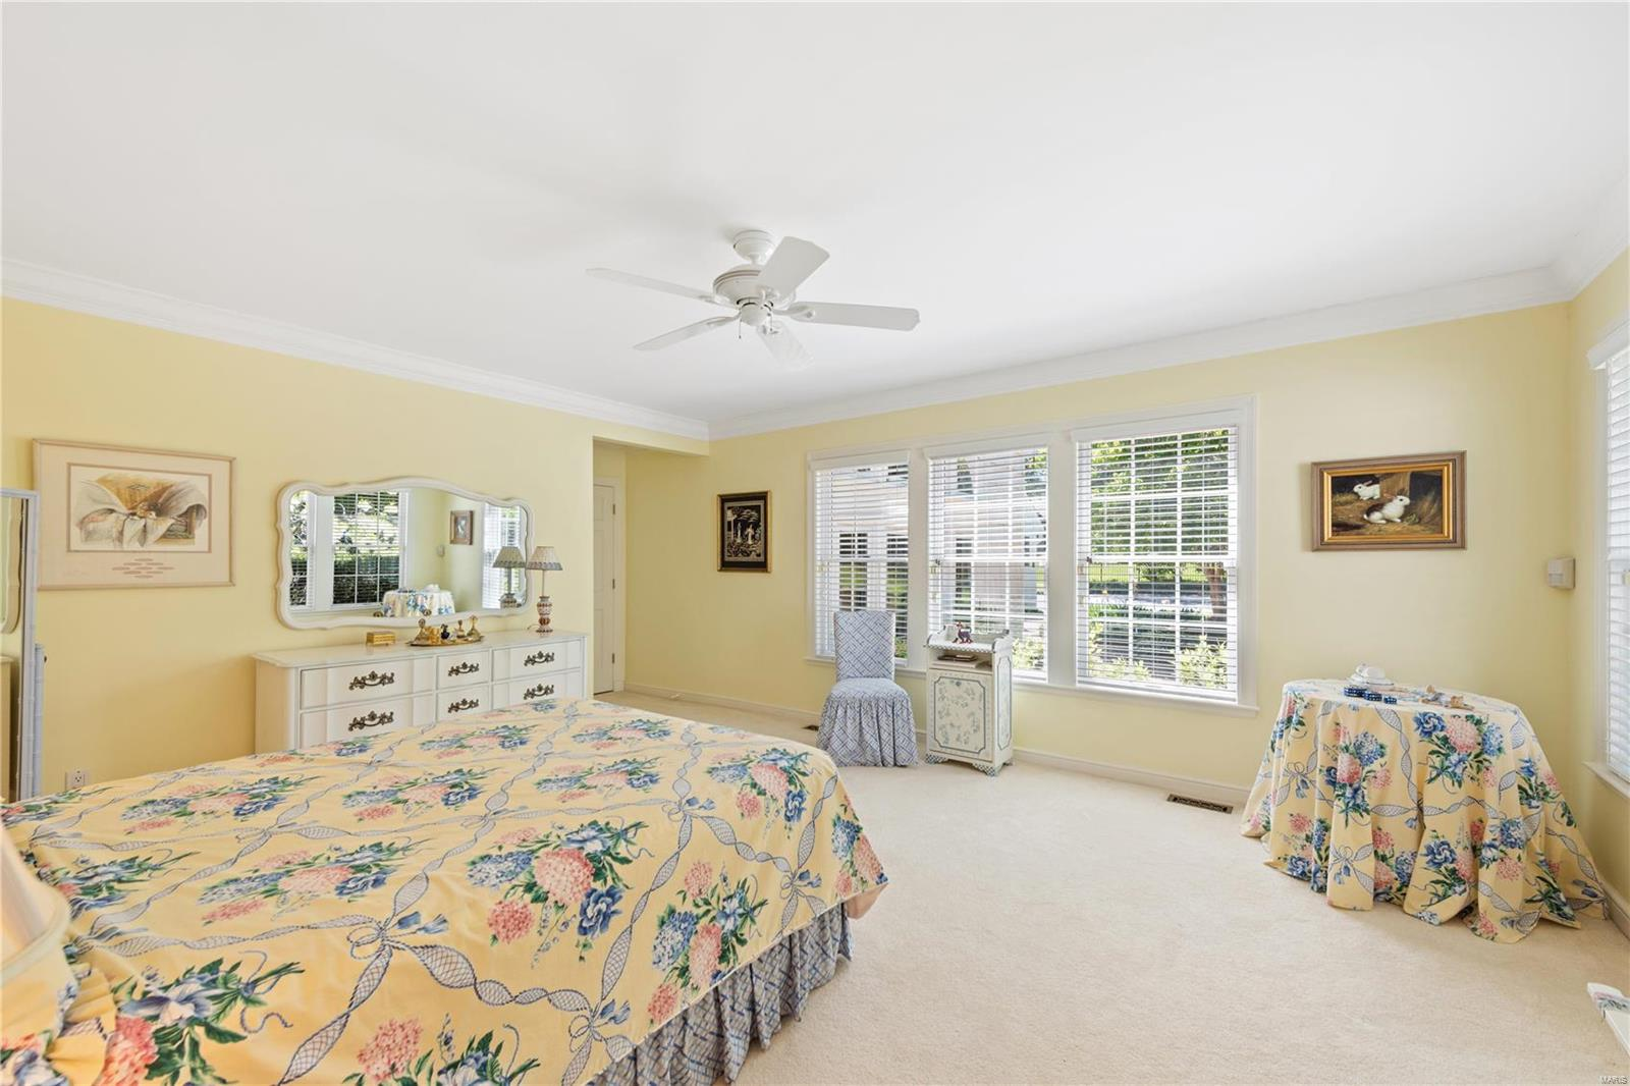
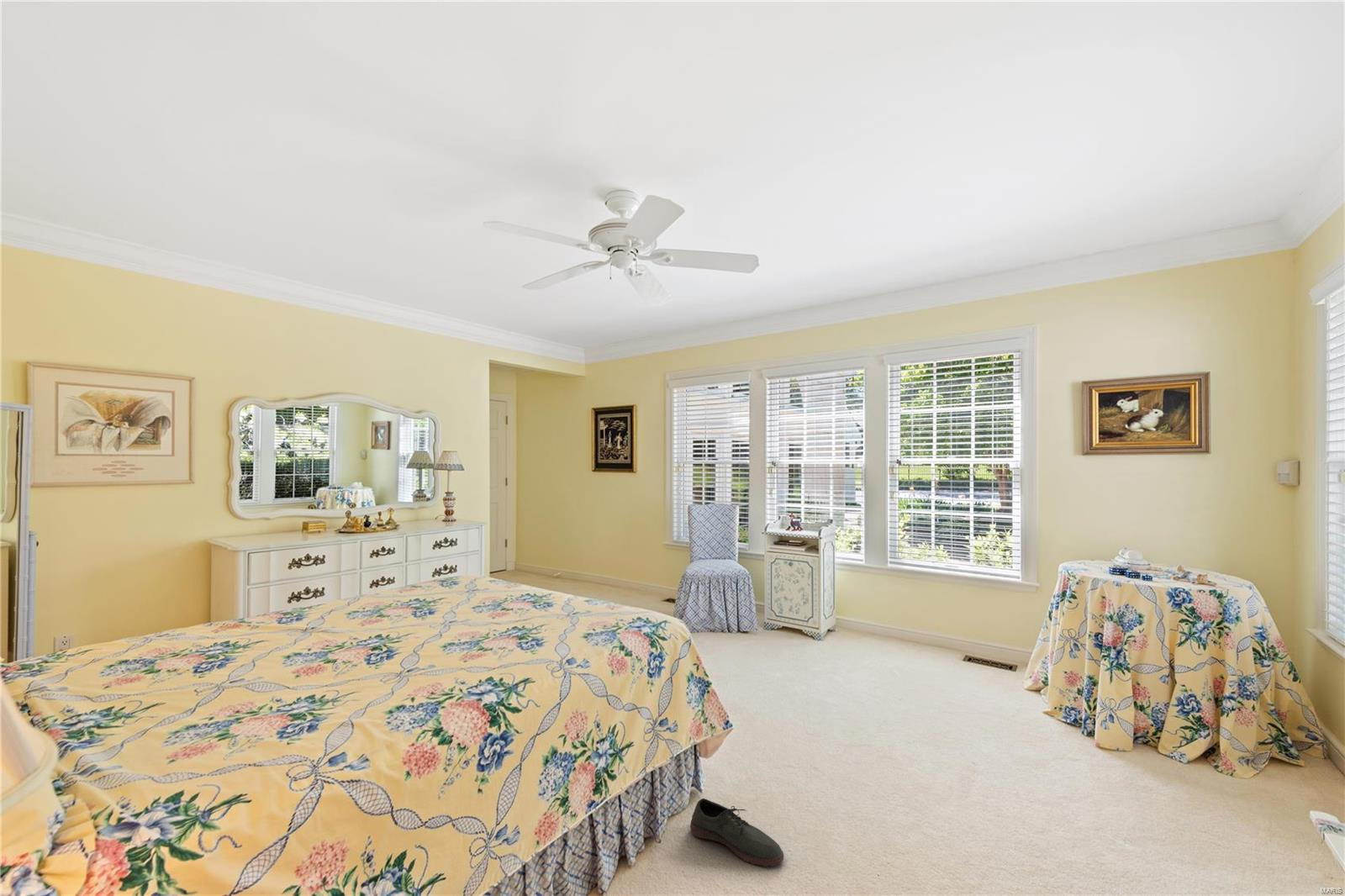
+ shoe [689,798,785,867]
